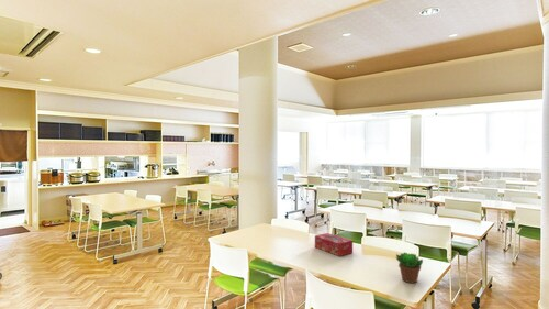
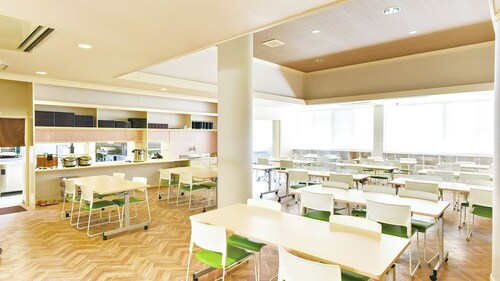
- succulent plant [394,251,424,284]
- tissue box [314,232,354,257]
